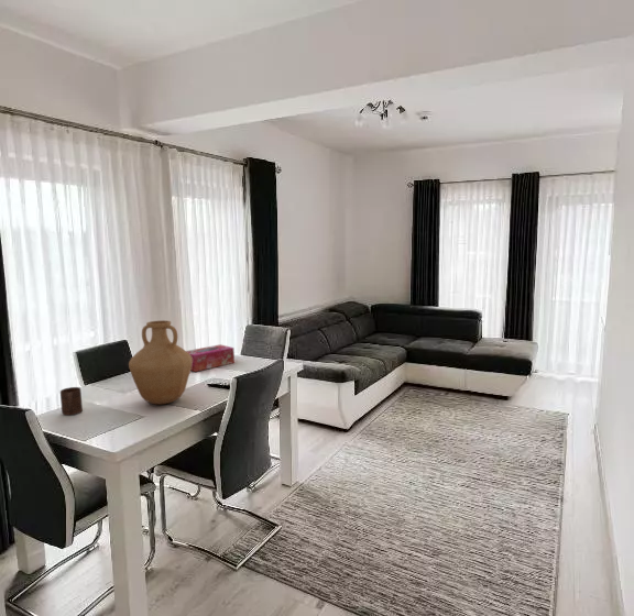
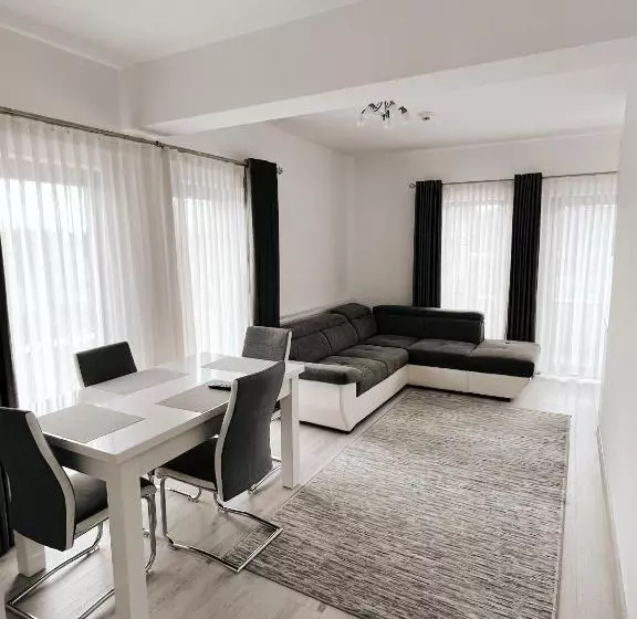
- vase [128,319,193,405]
- cup [59,386,84,416]
- tissue box [185,343,236,373]
